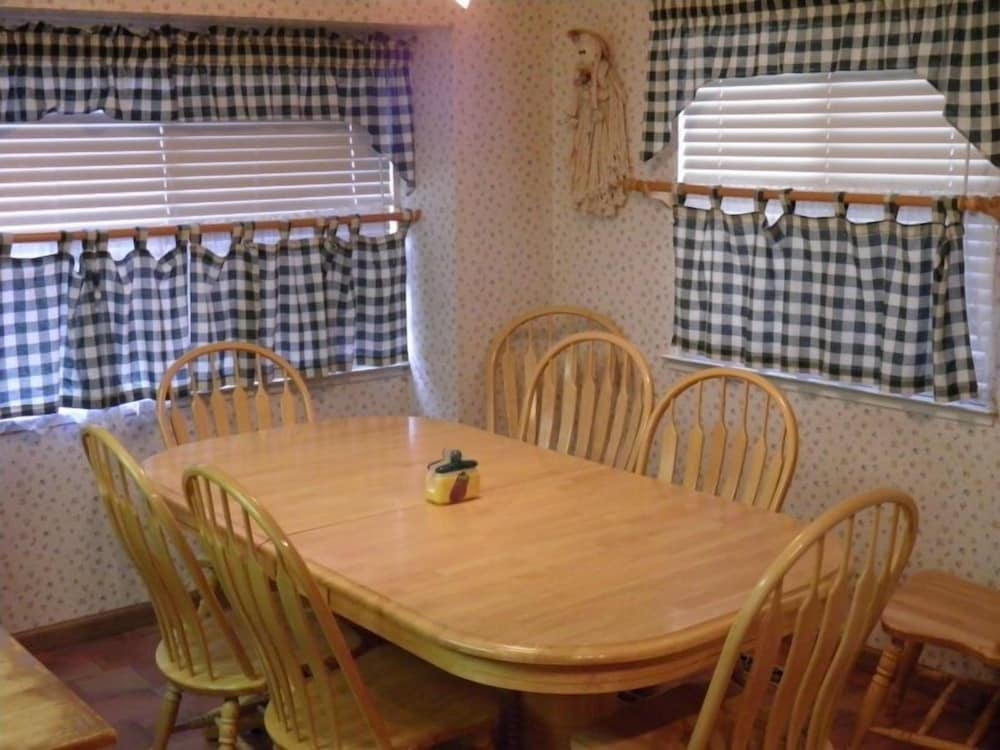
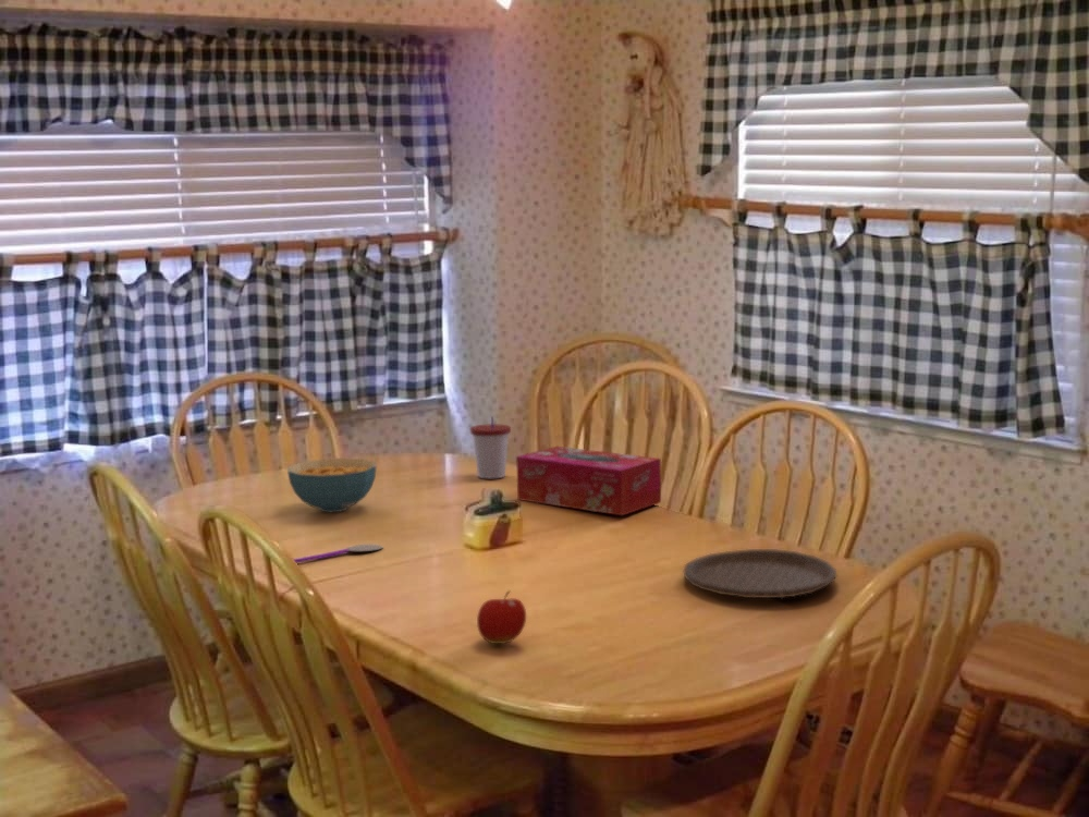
+ fruit [476,589,527,645]
+ spoon [292,544,384,563]
+ cereal bowl [286,458,378,513]
+ cup [469,415,512,479]
+ plate [683,548,837,599]
+ tissue box [515,446,662,516]
